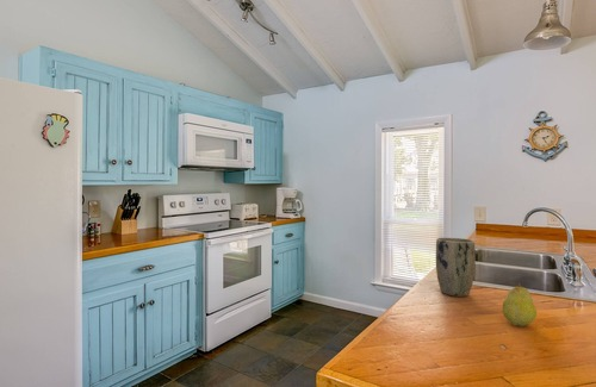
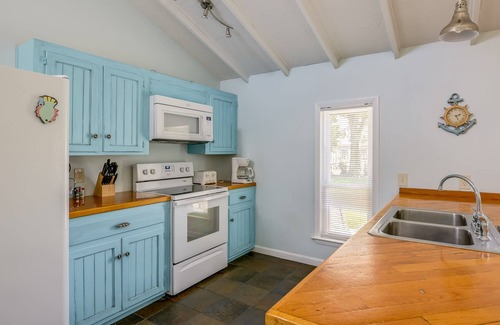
- plant pot [435,237,477,298]
- fruit [502,281,538,327]
